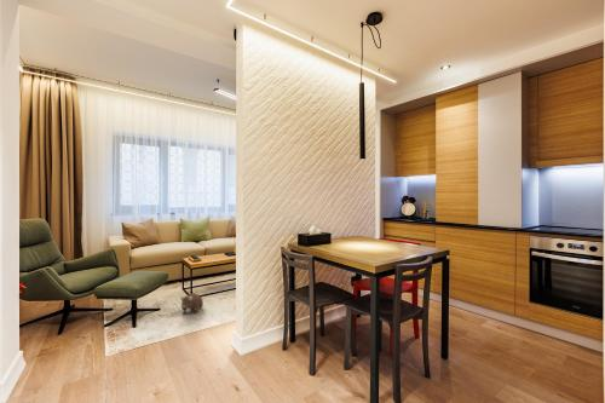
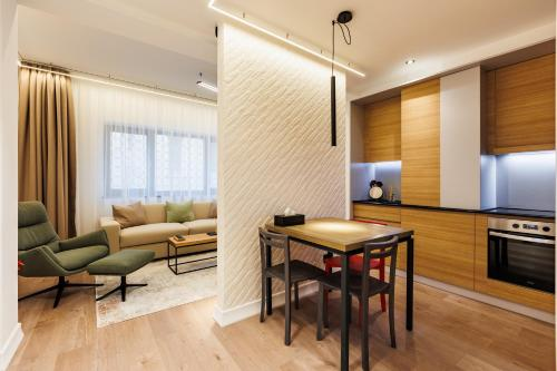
- plush toy [179,292,204,313]
